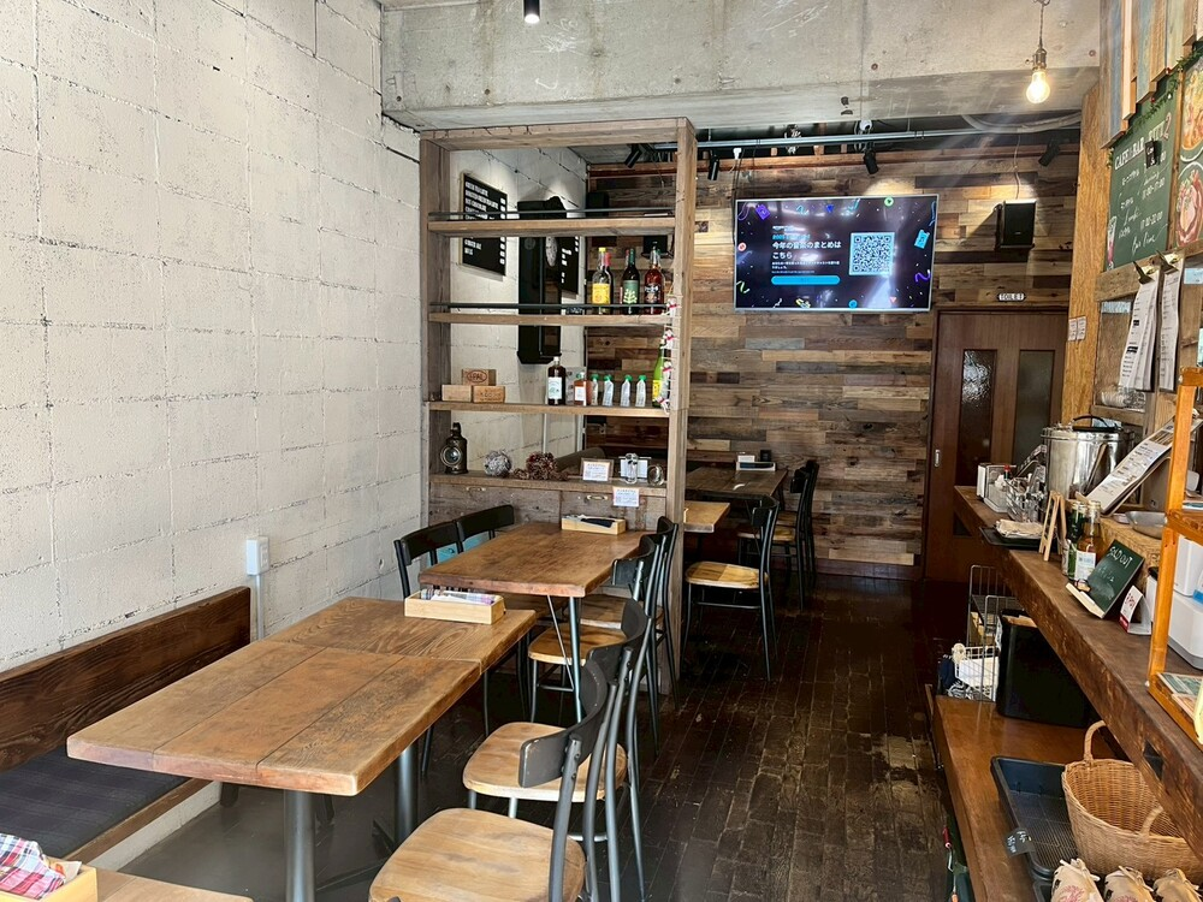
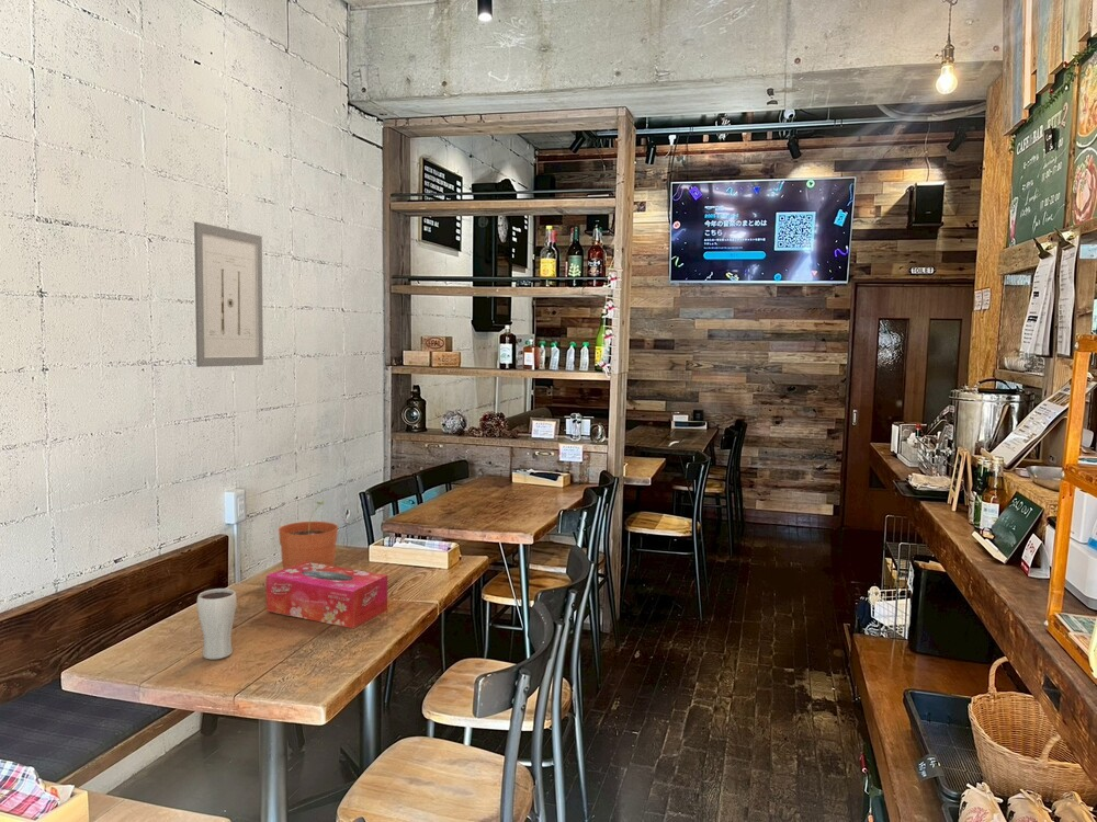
+ plant pot [278,500,339,570]
+ tissue box [265,562,388,629]
+ wall art [193,221,264,368]
+ drinking glass [196,587,238,661]
